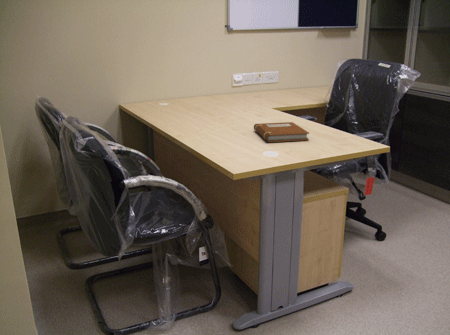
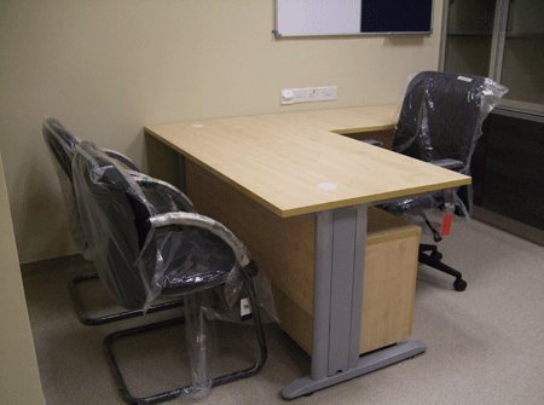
- notebook [253,121,310,143]
